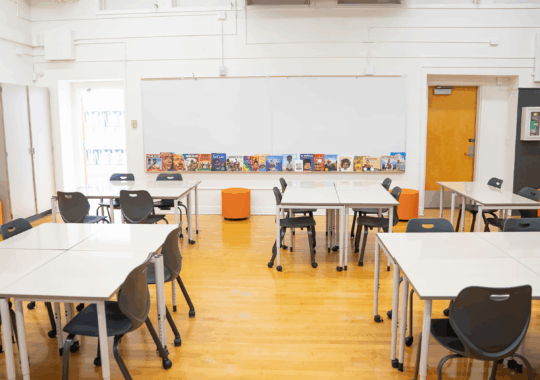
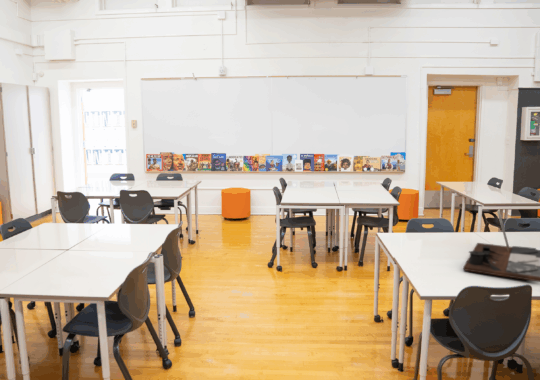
+ desk organizer [462,209,540,283]
